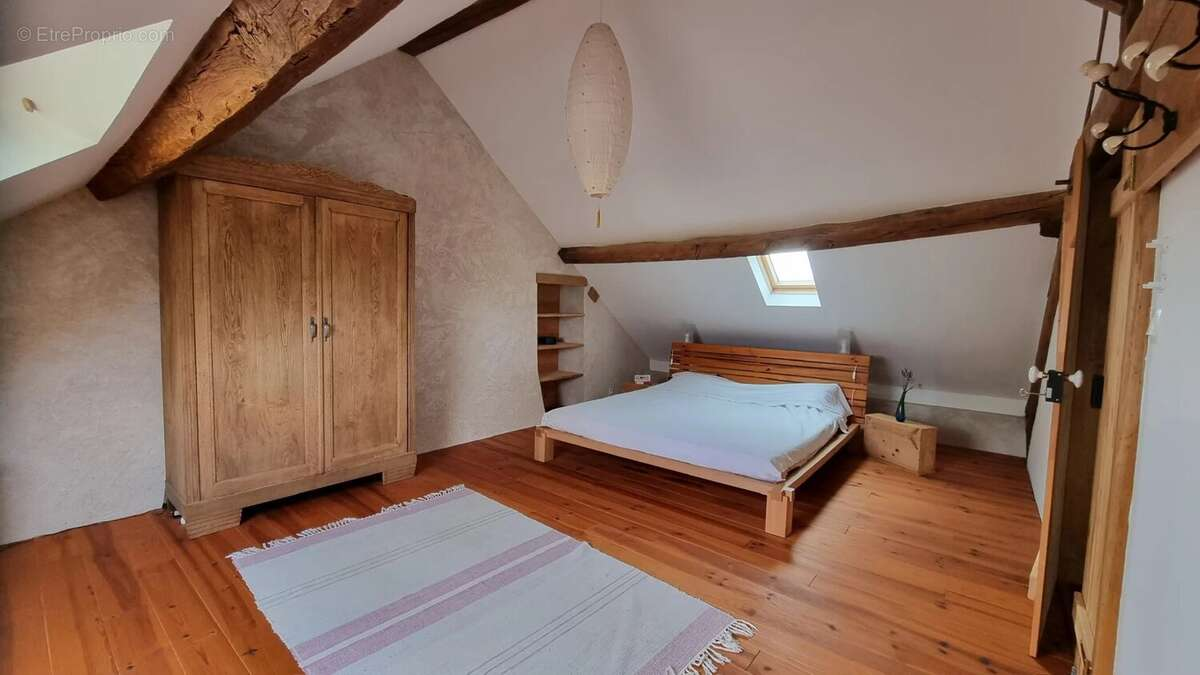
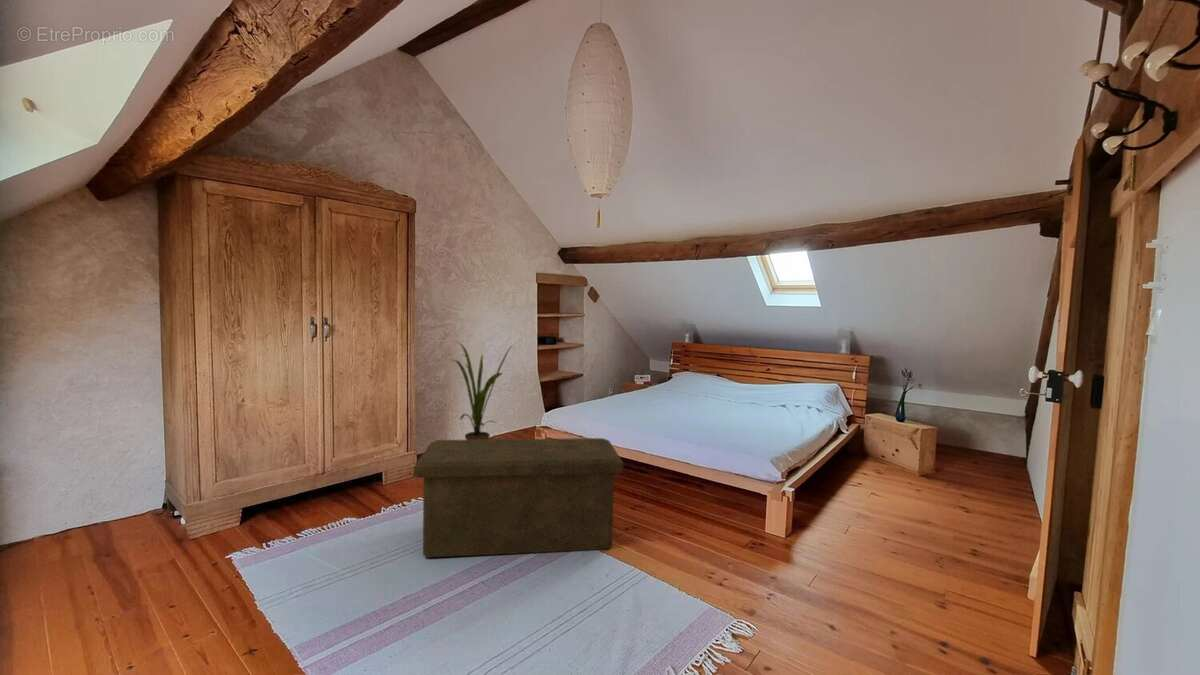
+ house plant [451,340,515,440]
+ storage bench [413,437,625,559]
